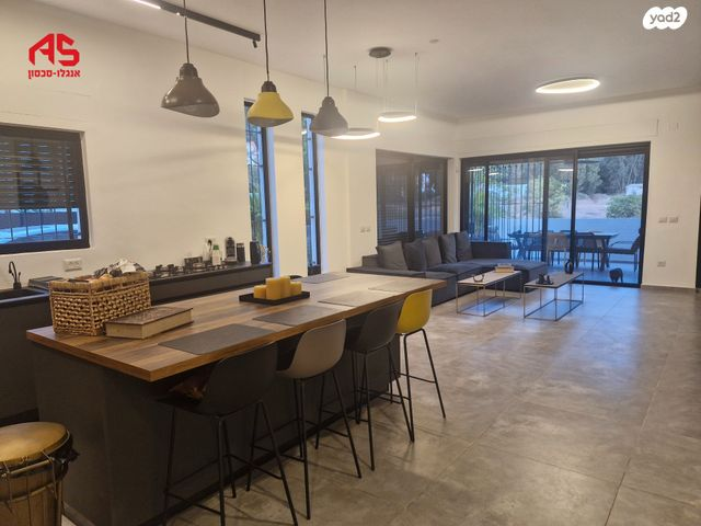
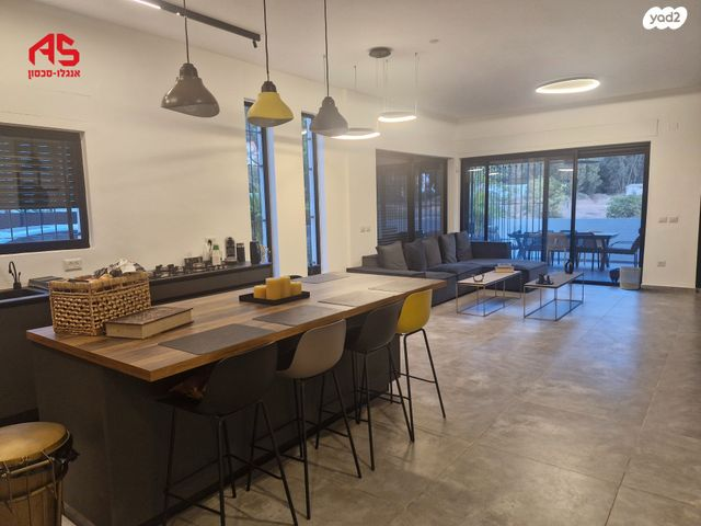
+ waste bin [619,265,642,290]
